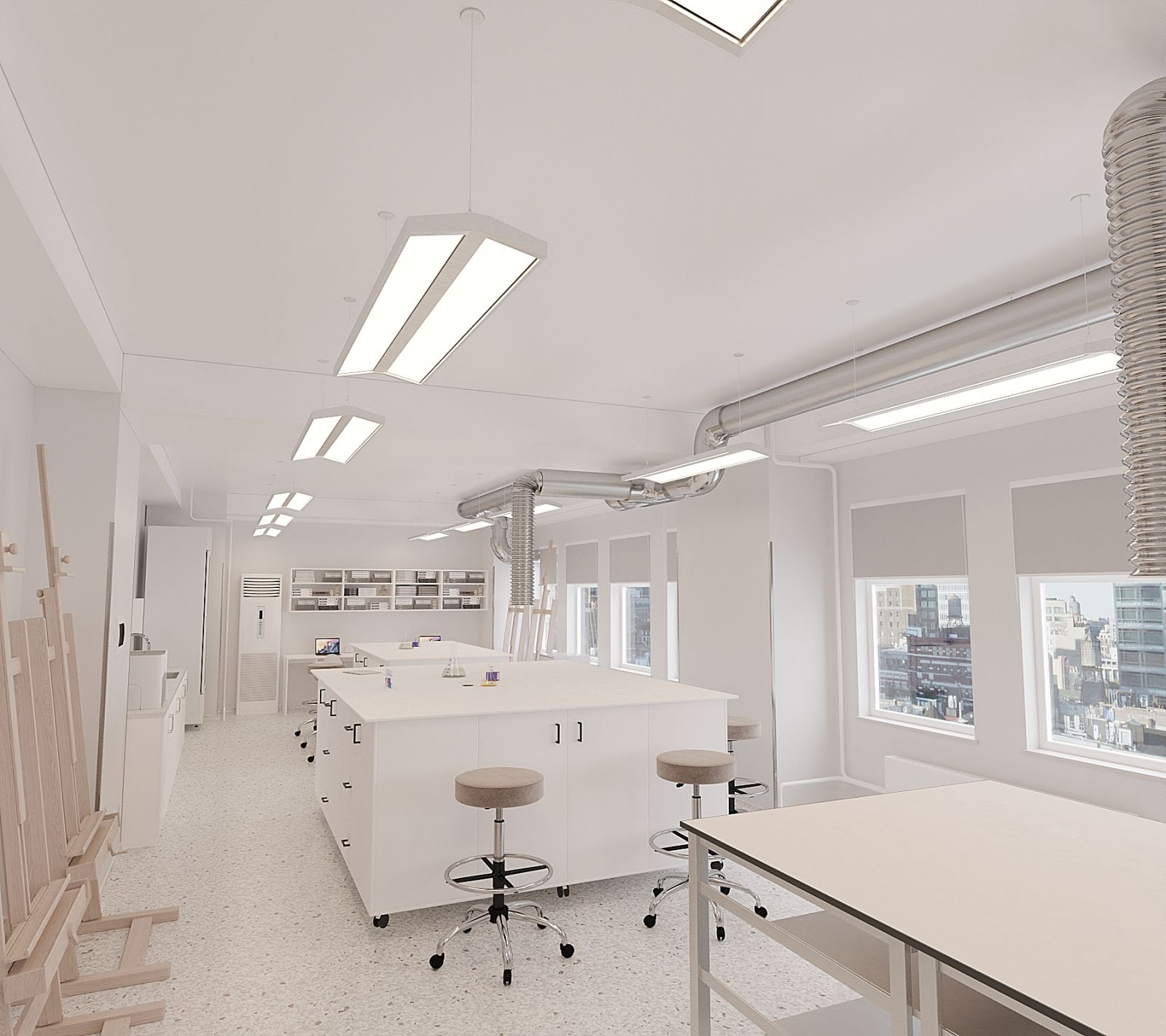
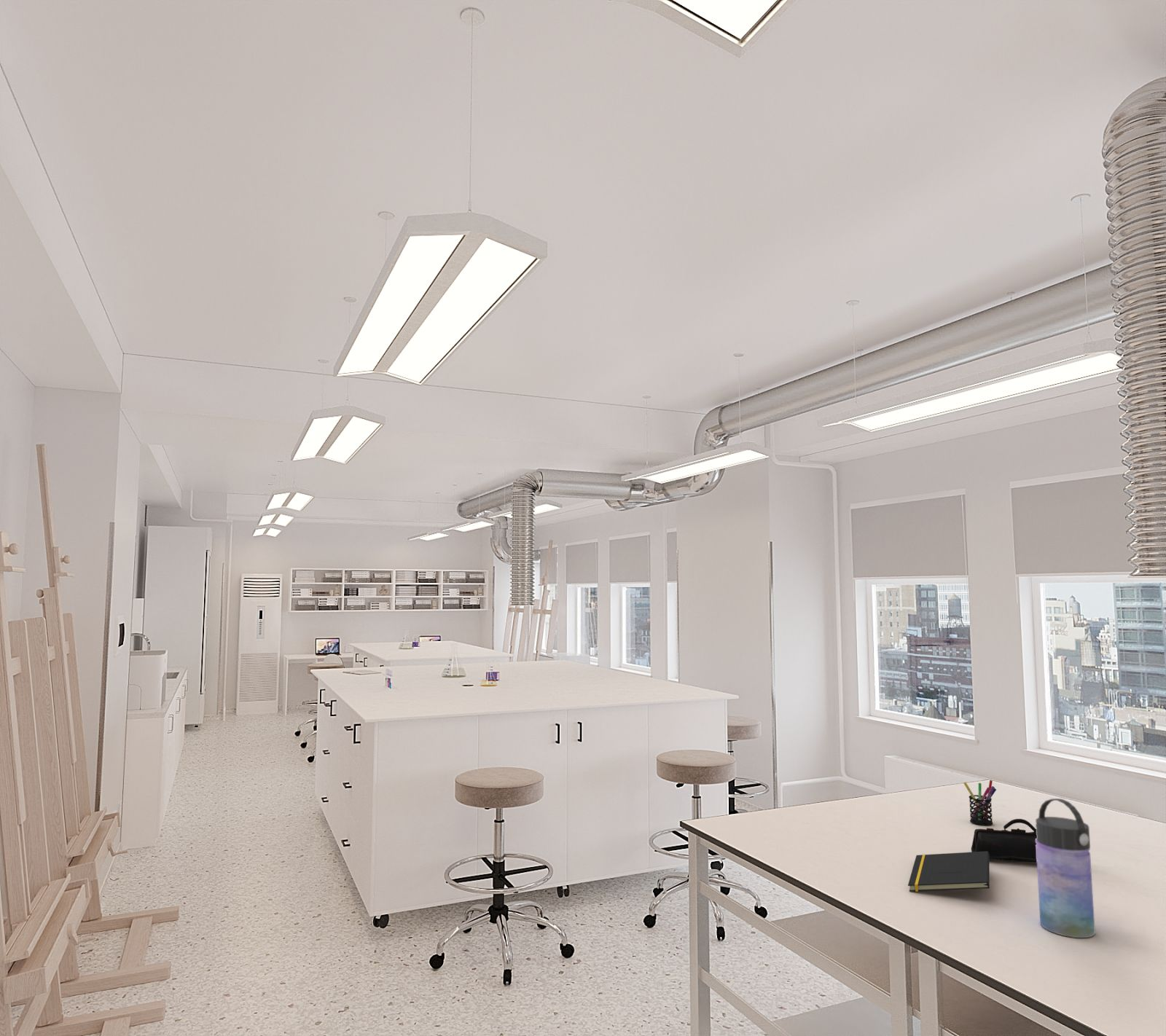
+ water bottle [1035,798,1096,938]
+ pencil case [971,818,1037,863]
+ notepad [907,851,990,892]
+ pen holder [963,780,997,826]
